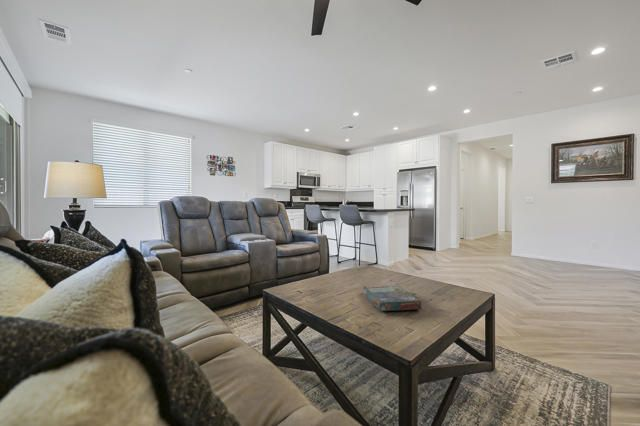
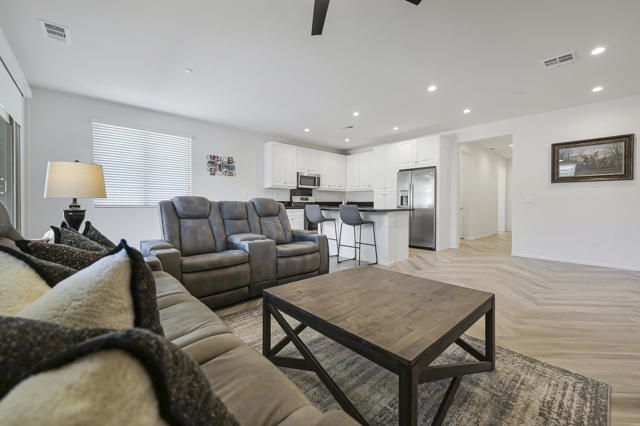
- board game [362,284,422,312]
